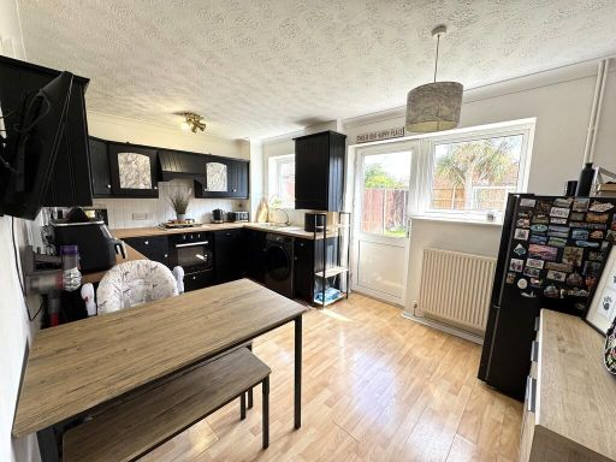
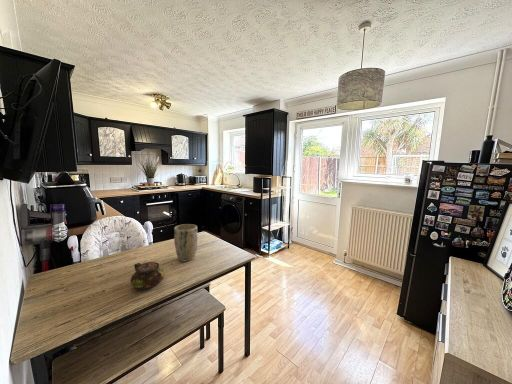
+ teapot [129,261,165,290]
+ plant pot [173,223,199,262]
